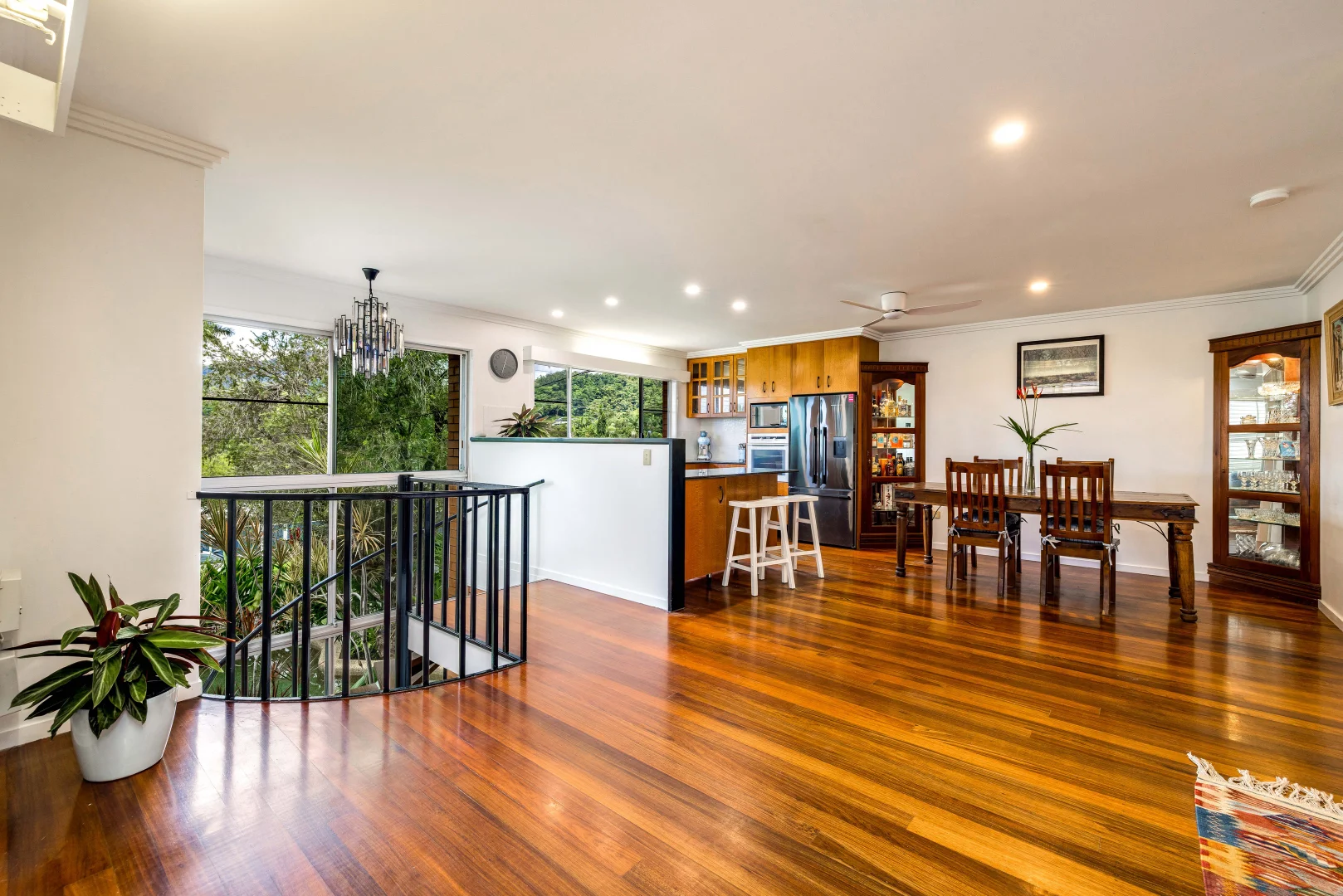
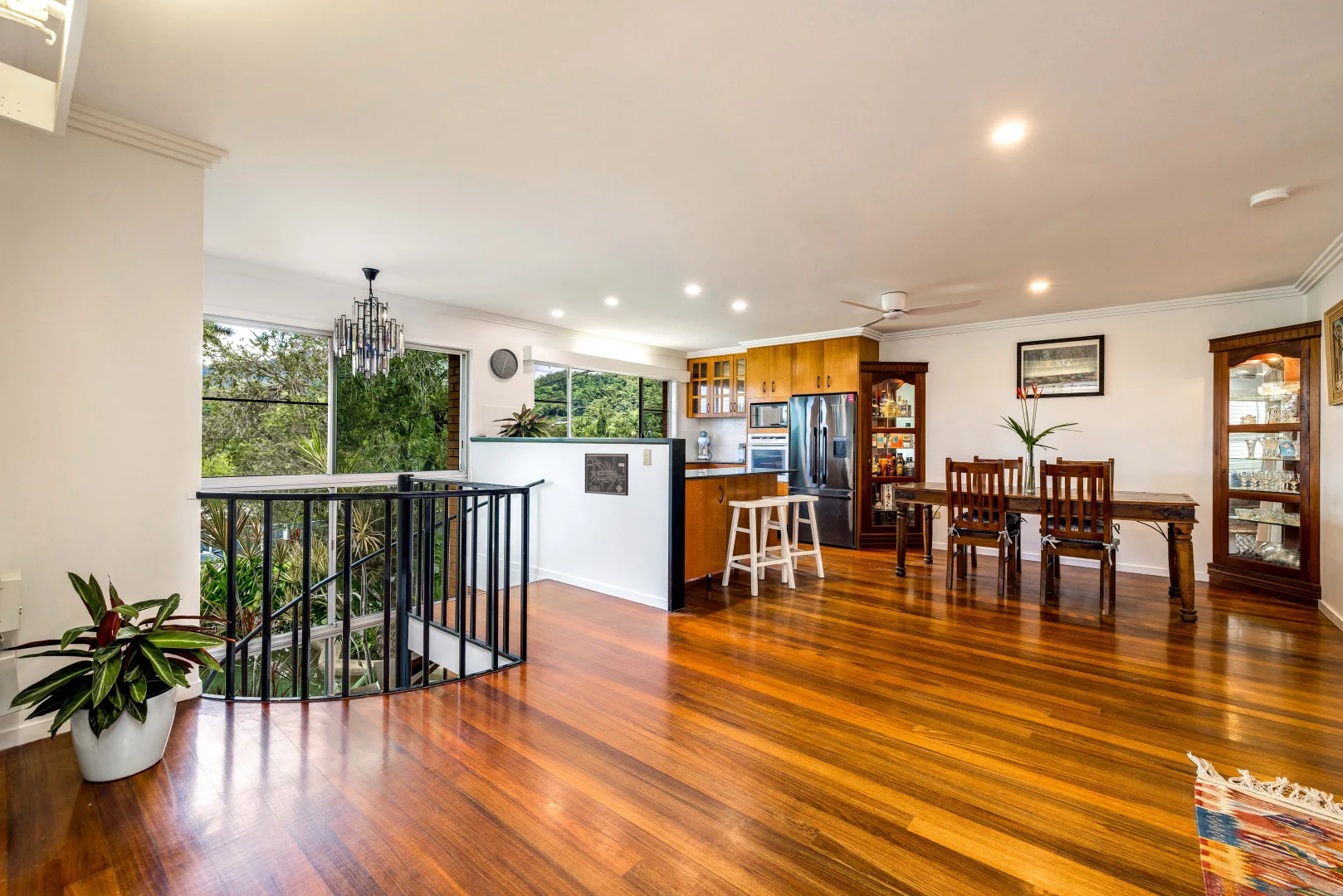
+ wall art [584,453,629,497]
